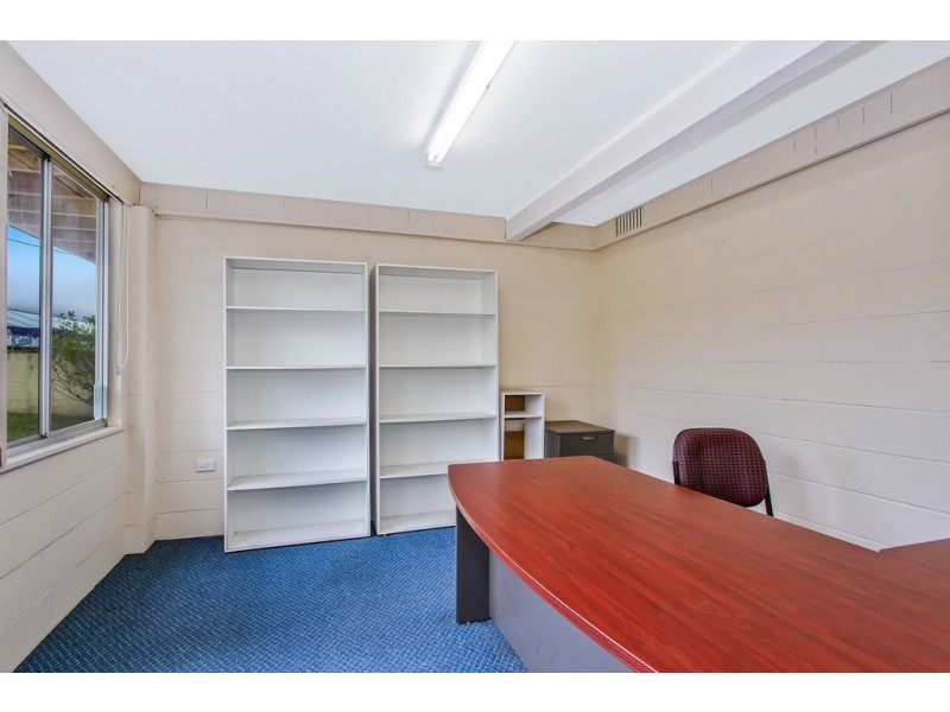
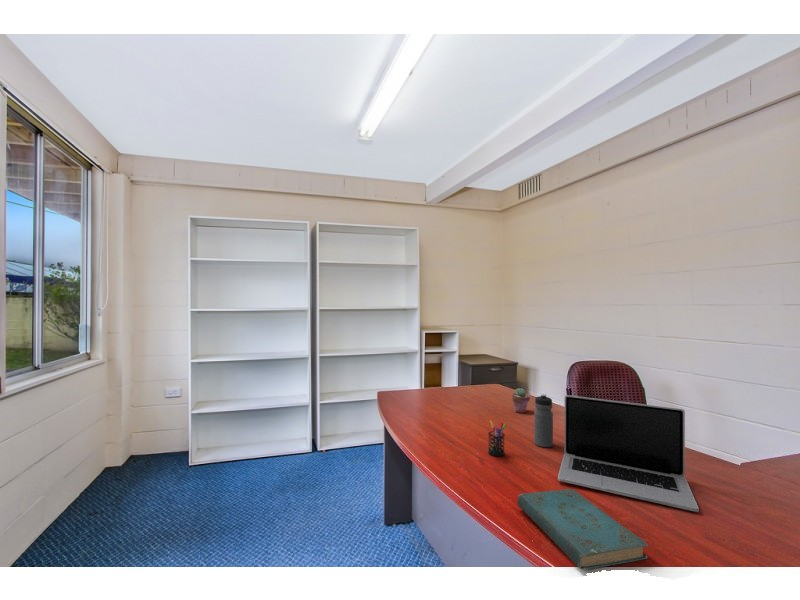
+ potted succulent [511,387,531,414]
+ book [516,488,649,570]
+ laptop [557,394,700,513]
+ pen holder [487,419,508,457]
+ water bottle [533,393,554,448]
